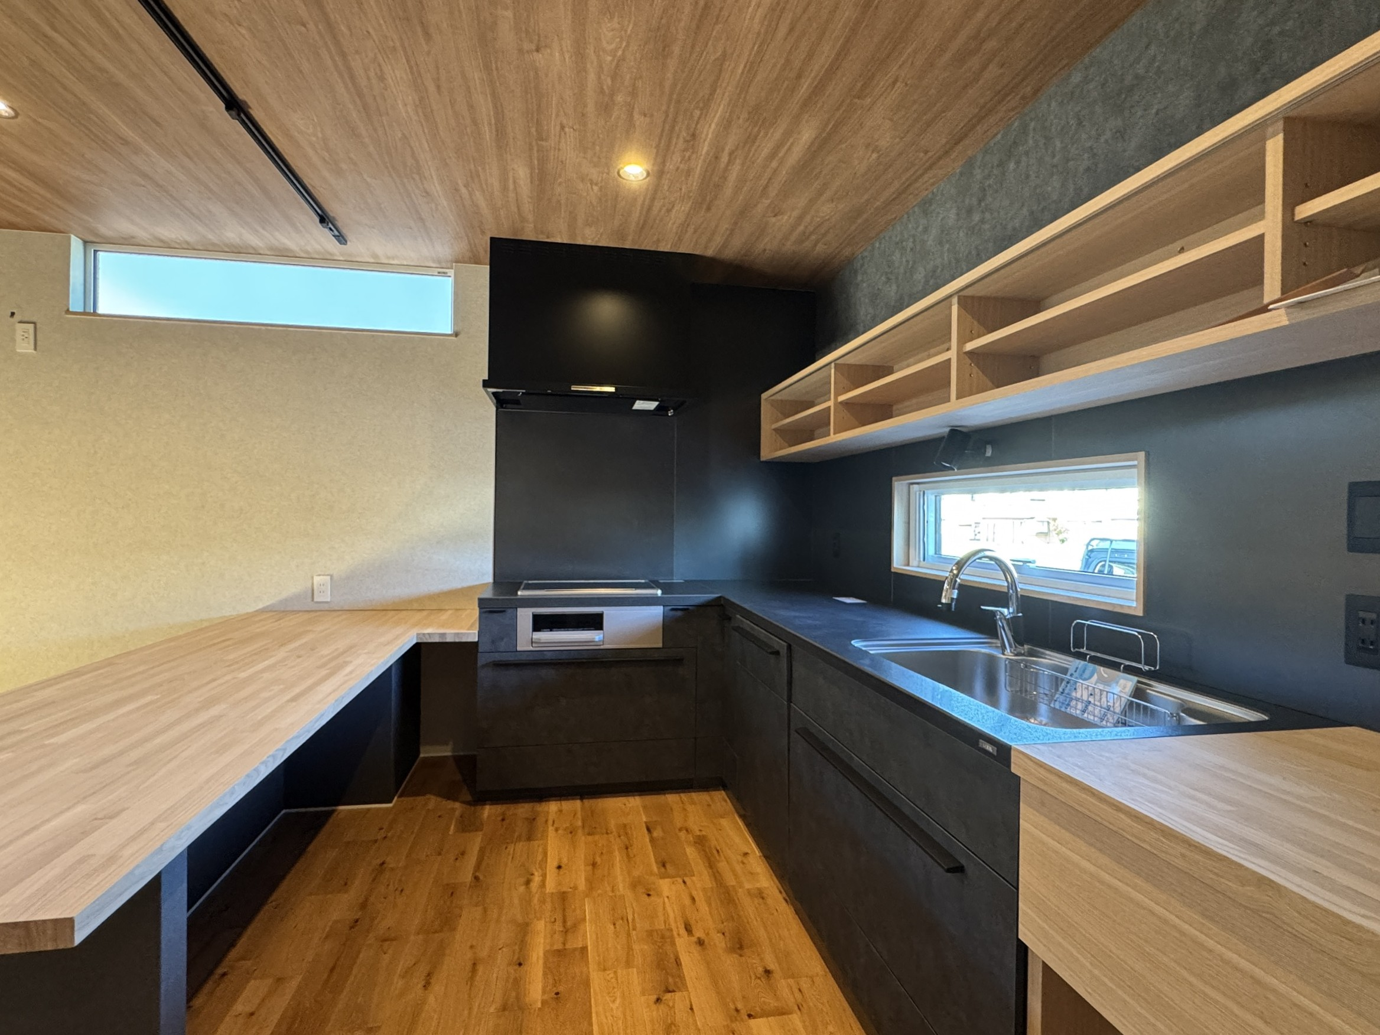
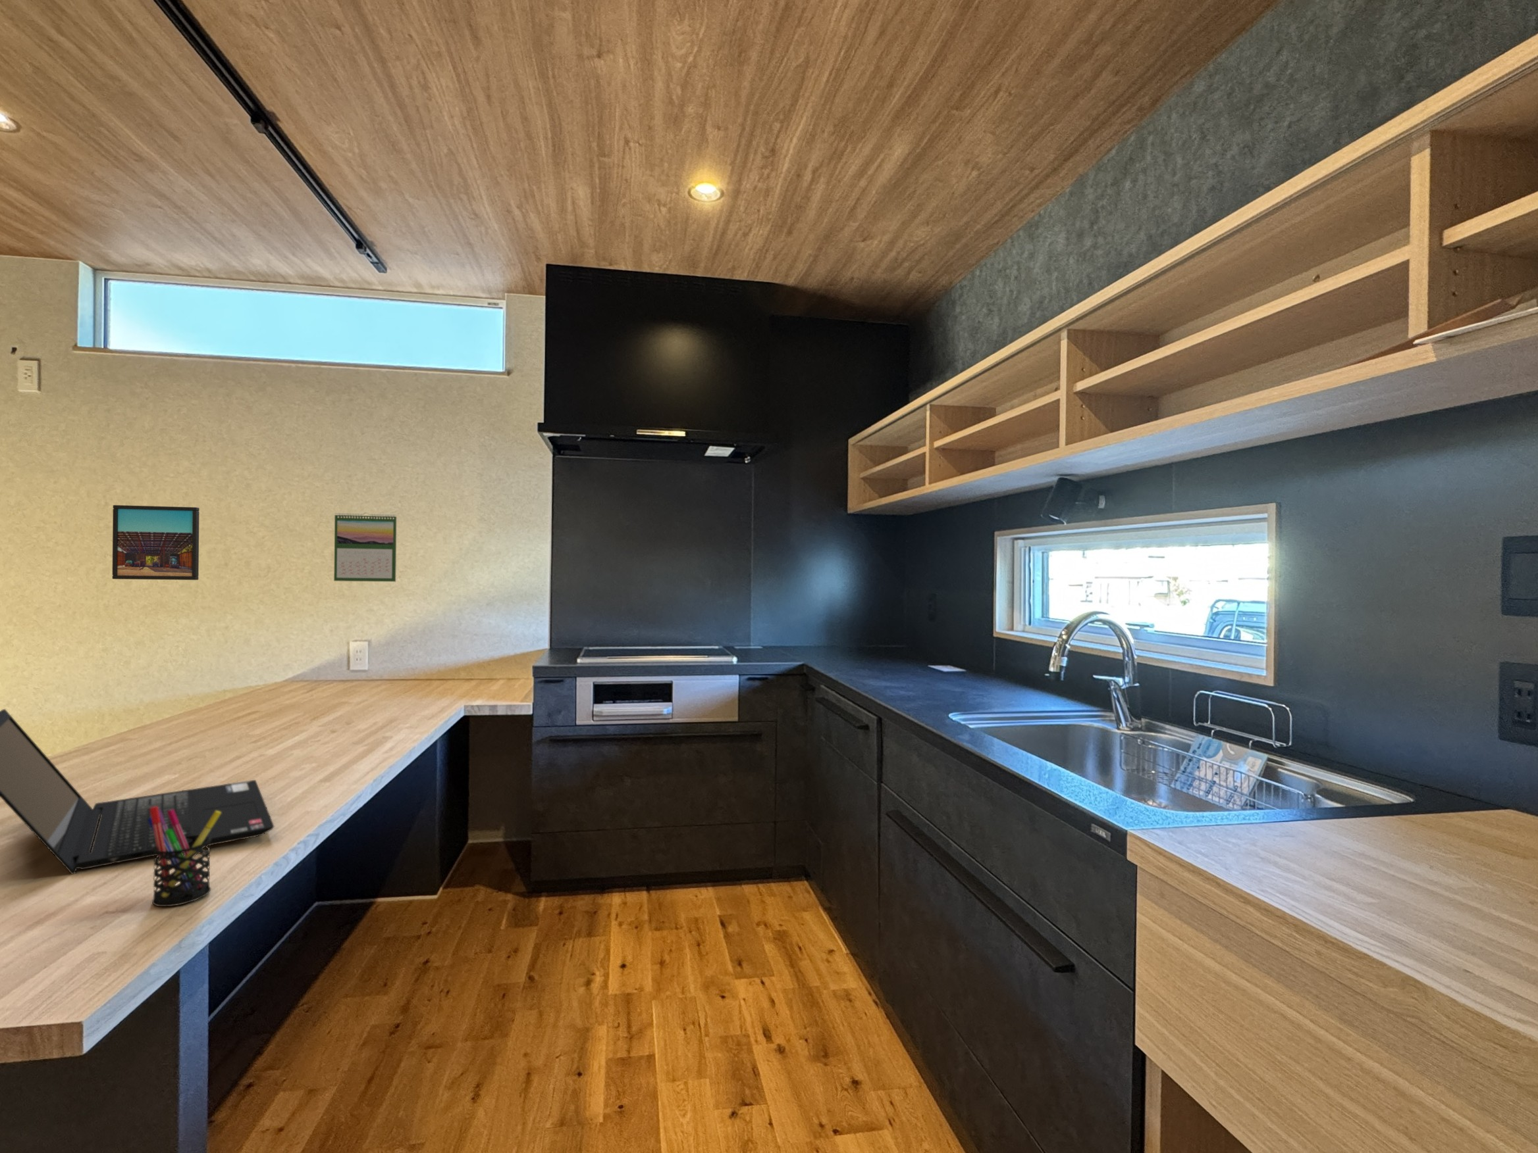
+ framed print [112,505,200,581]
+ laptop computer [0,709,275,874]
+ pen holder [148,807,221,907]
+ calendar [333,512,398,583]
